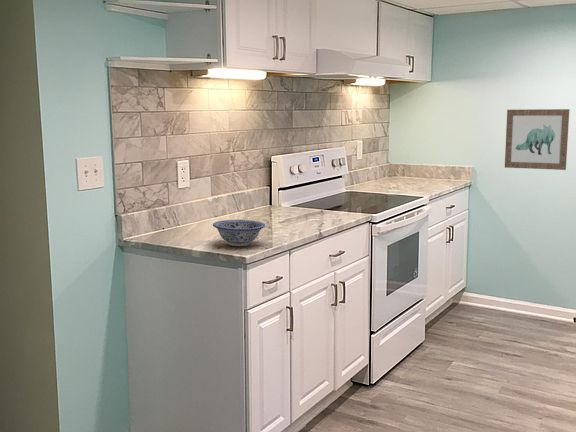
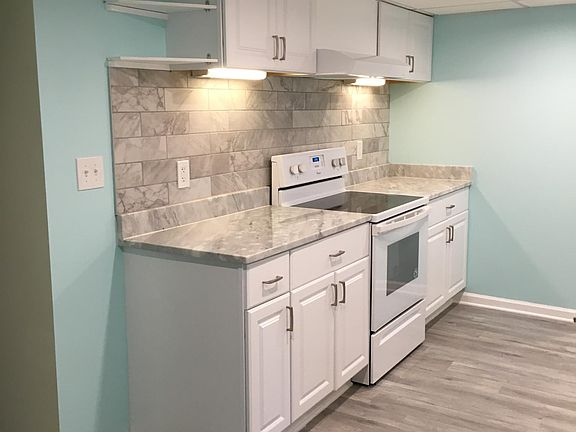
- wall art [504,108,570,171]
- bowl [212,219,266,247]
